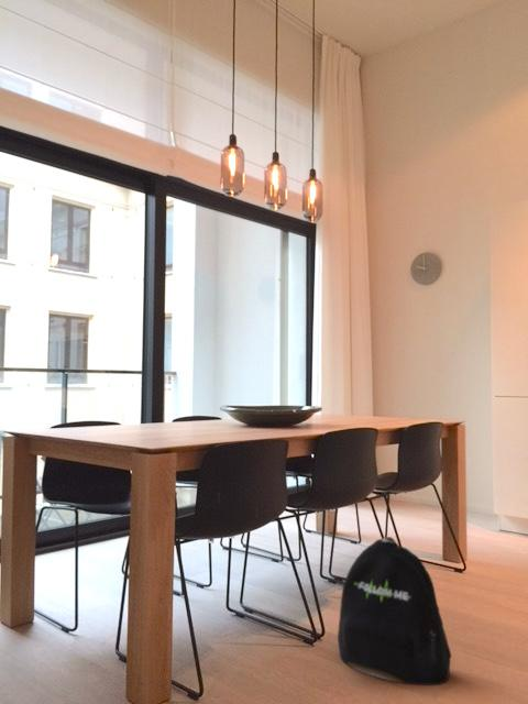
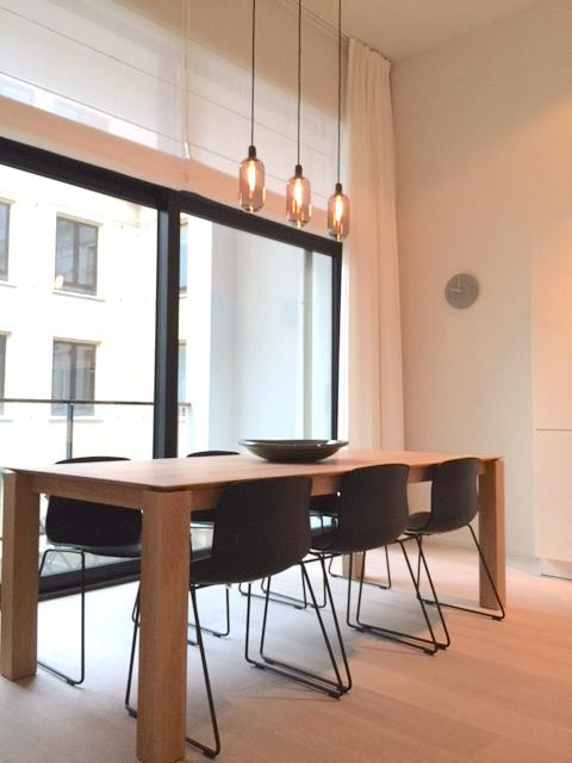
- backpack [337,536,452,686]
